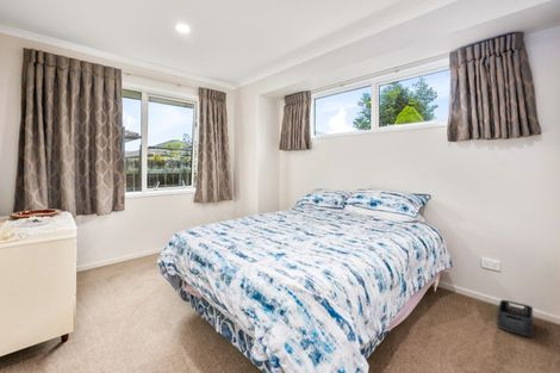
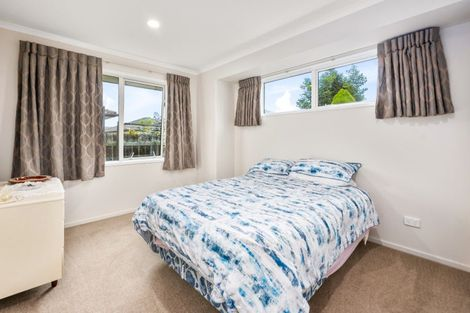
- storage bin [497,299,534,337]
